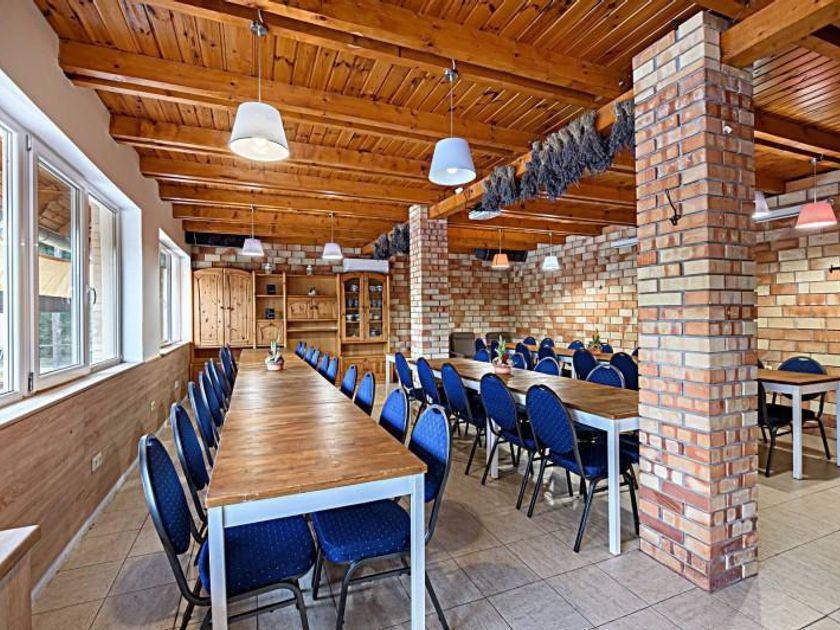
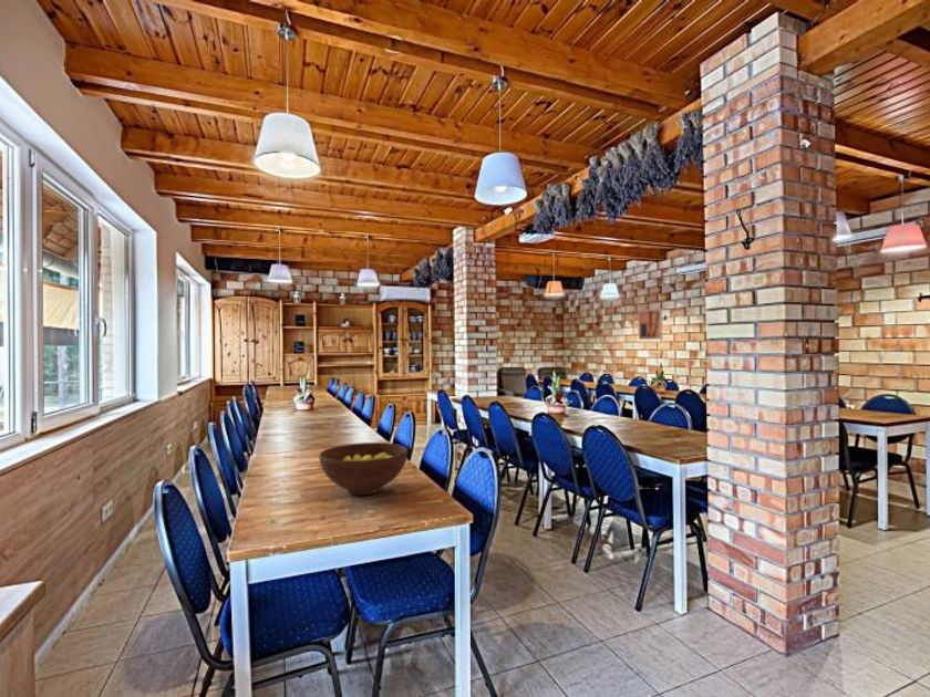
+ fruit bowl [318,441,409,496]
+ wall art [637,308,664,341]
